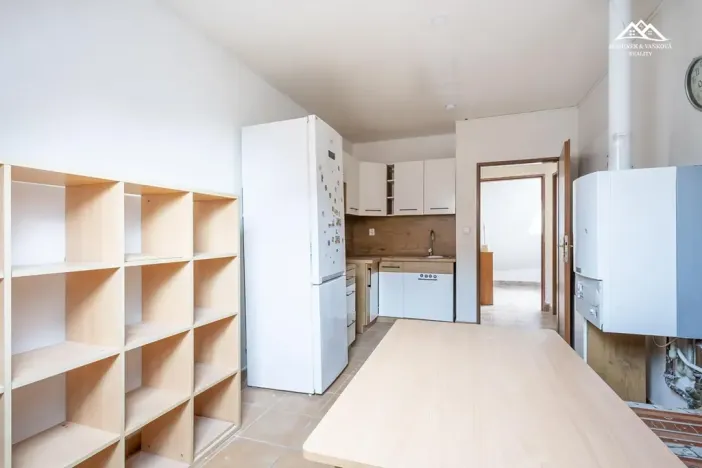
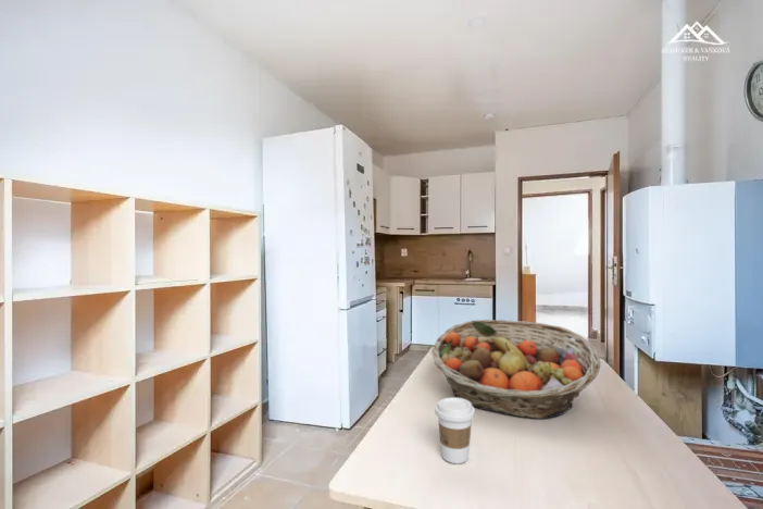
+ coffee cup [434,396,476,464]
+ fruit basket [430,319,601,420]
